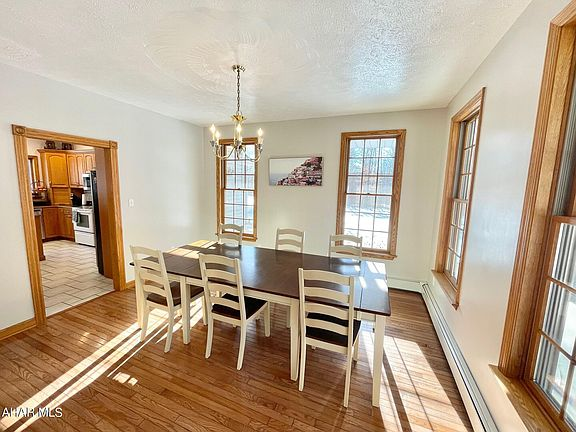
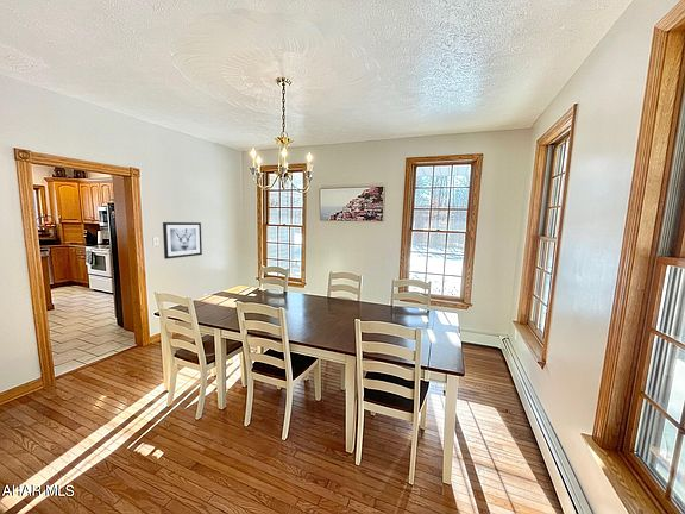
+ wall art [162,221,203,261]
